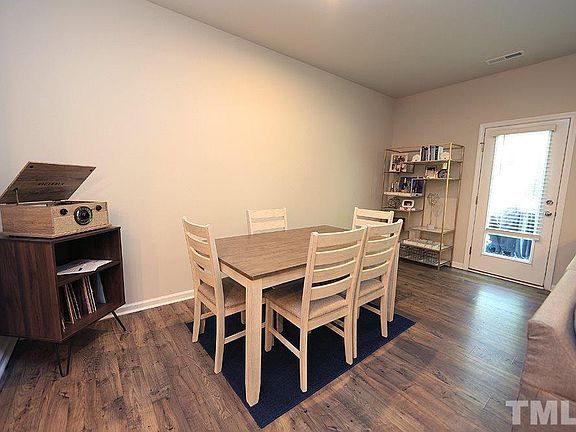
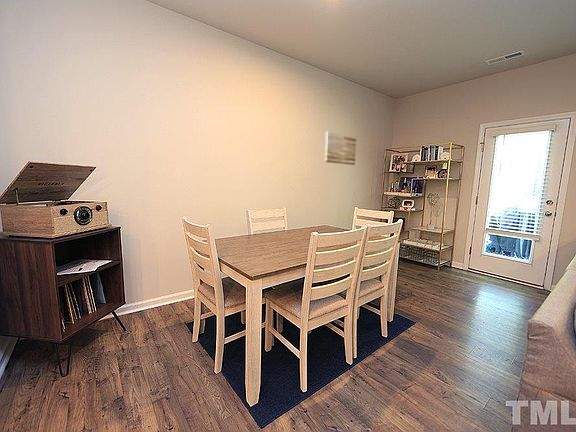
+ wall art [324,130,357,166]
